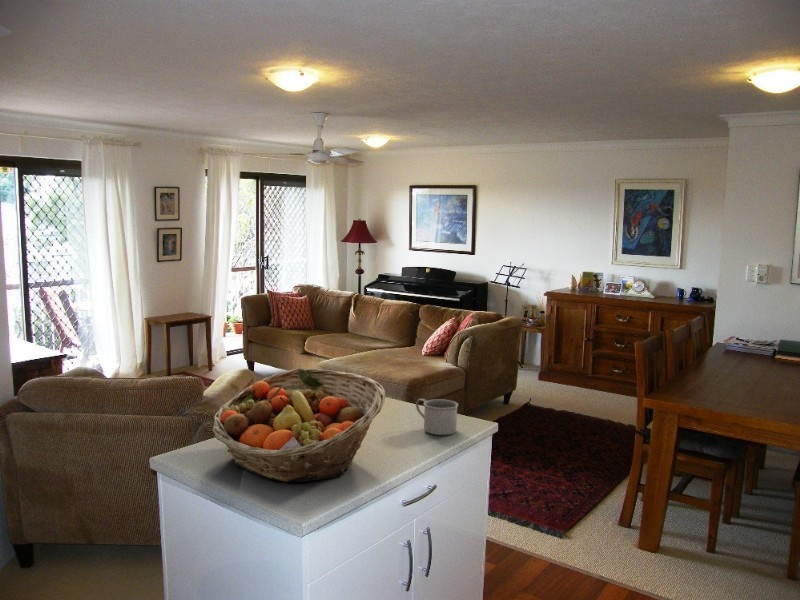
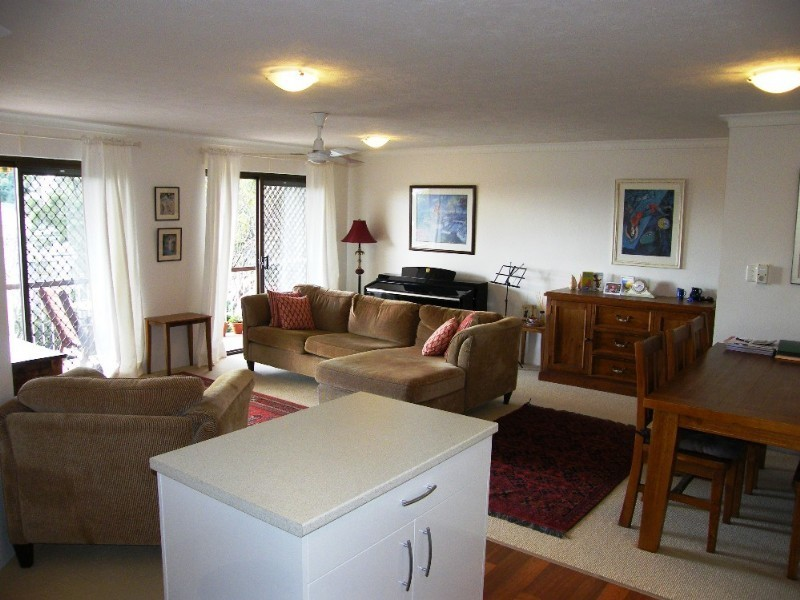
- mug [415,398,459,436]
- fruit basket [211,368,386,483]
